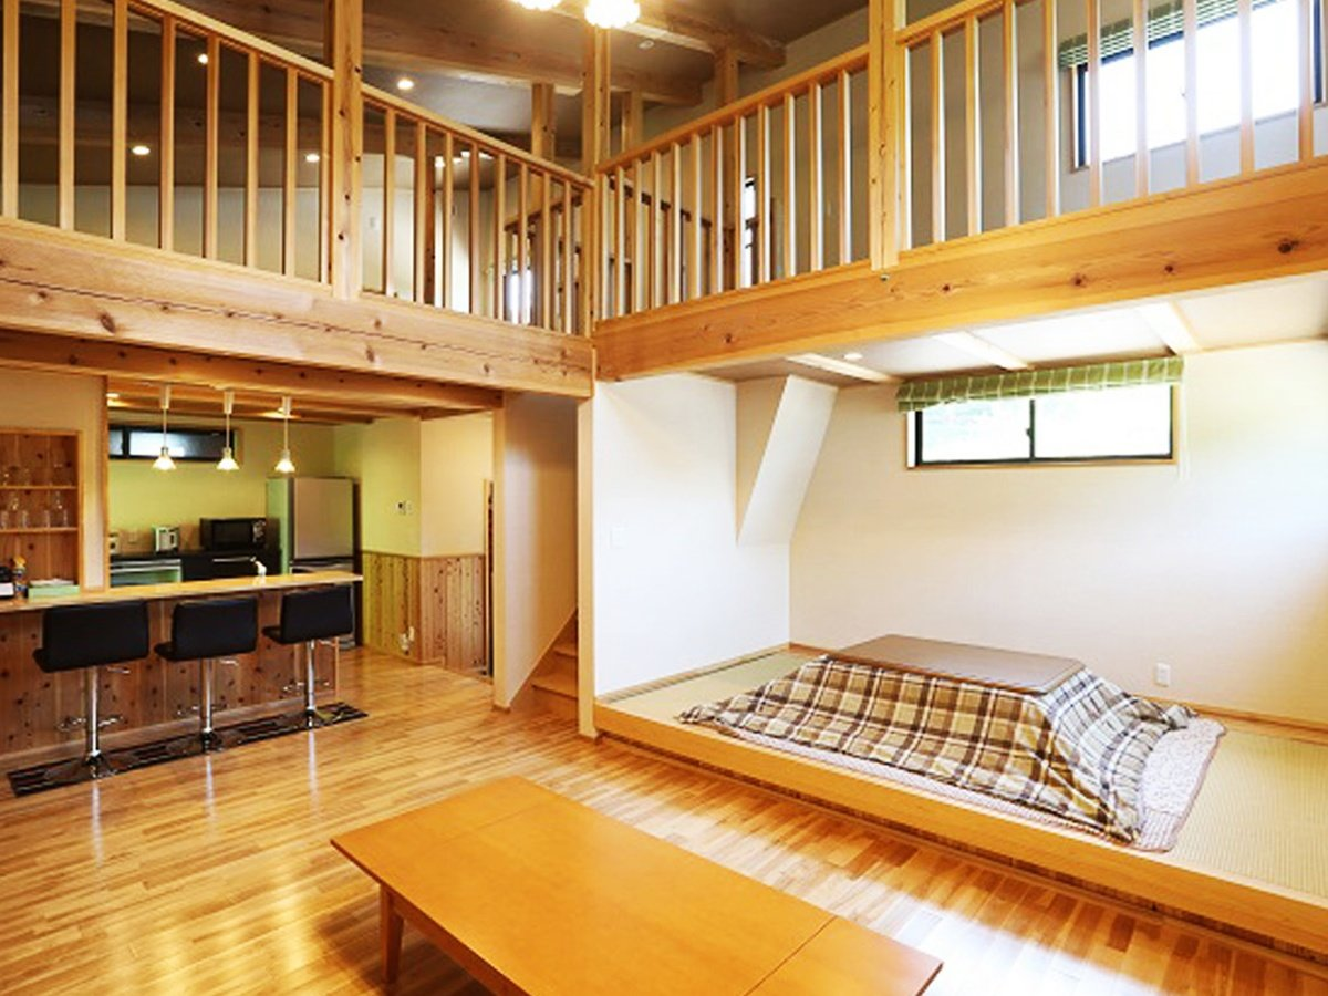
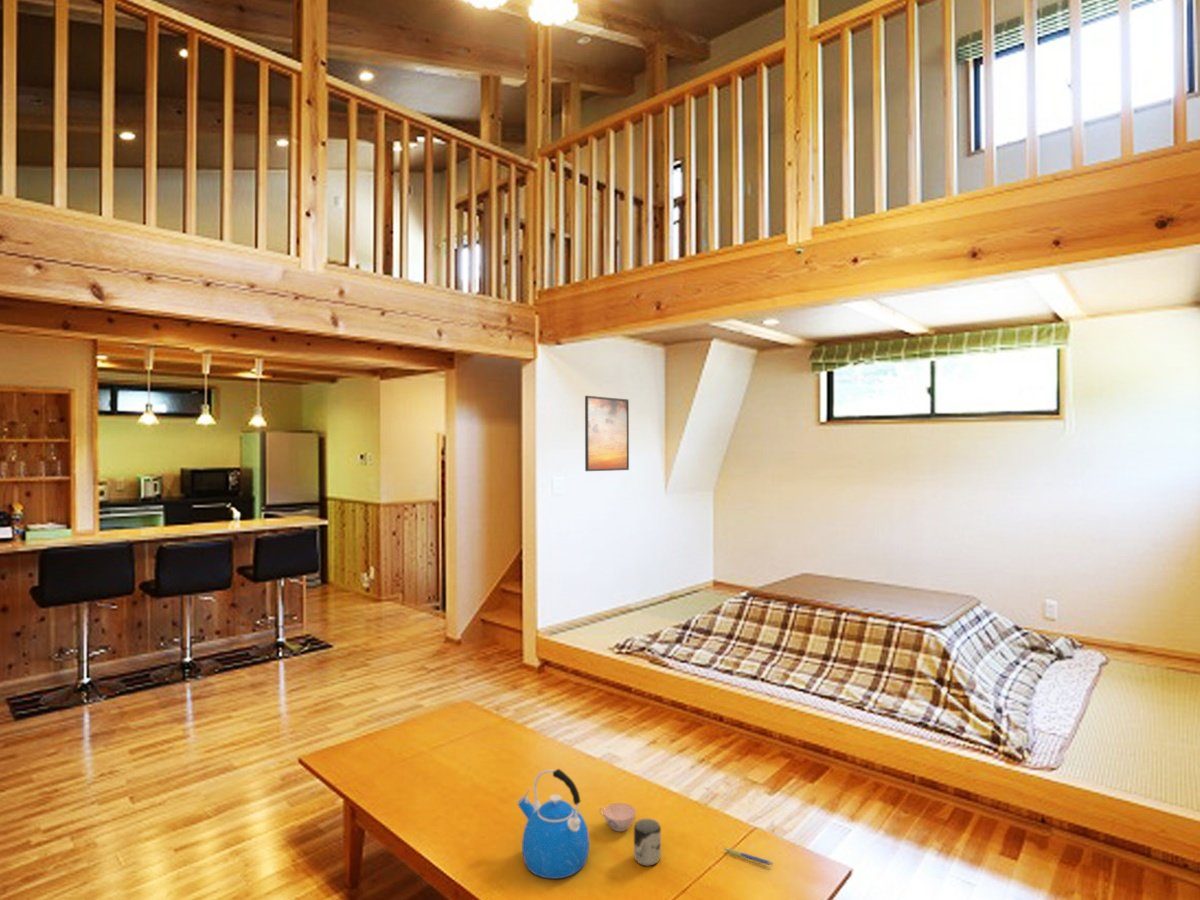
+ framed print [584,395,630,472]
+ kettle [517,768,590,880]
+ cup [633,818,662,867]
+ teacup [598,802,637,832]
+ pen [723,848,774,866]
